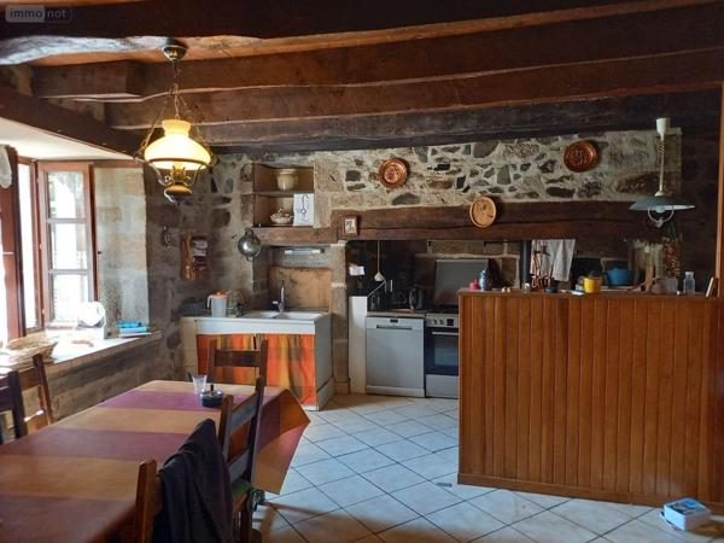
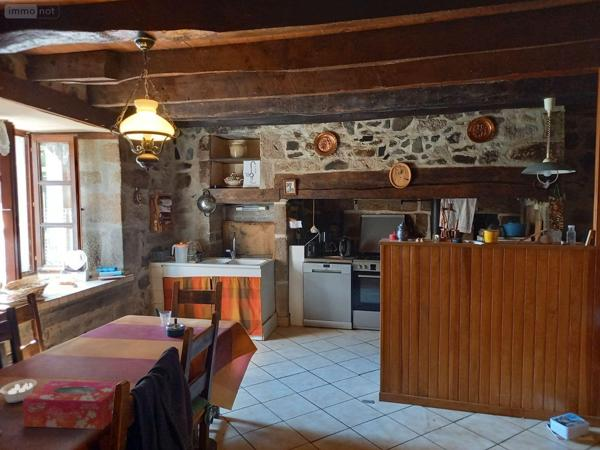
+ legume [0,378,38,404]
+ tissue box [22,380,119,430]
